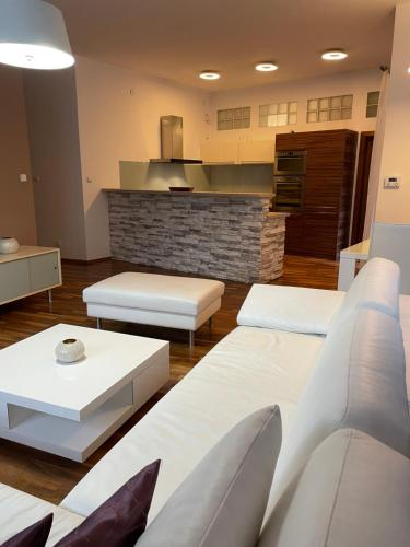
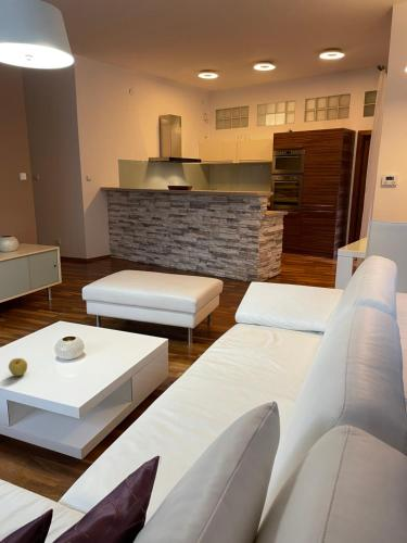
+ apple [8,357,28,377]
